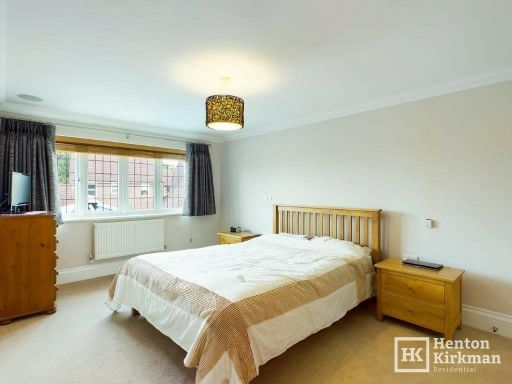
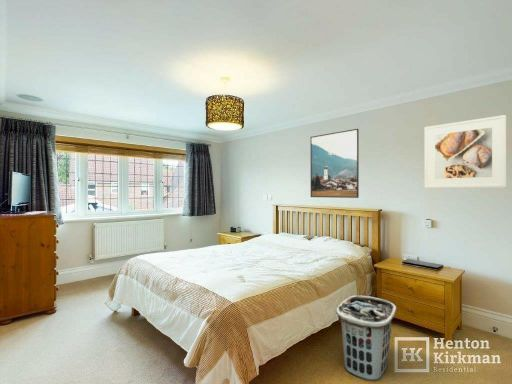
+ clothes hamper [335,295,398,381]
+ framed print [424,114,507,189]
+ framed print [310,128,360,199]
